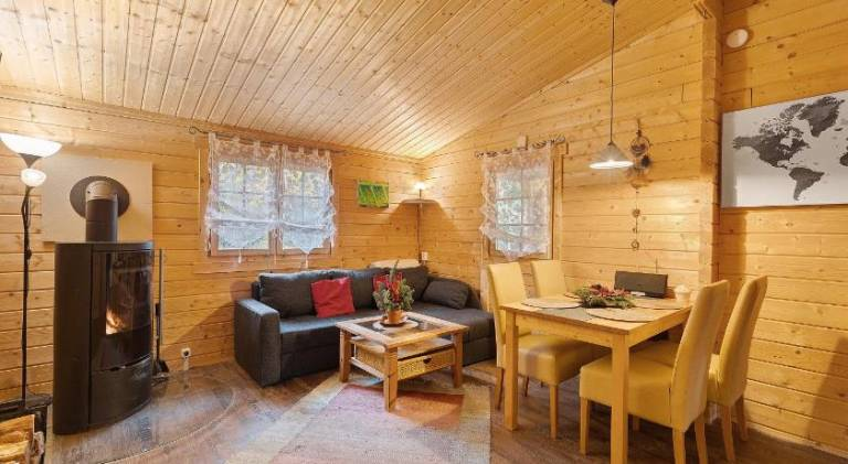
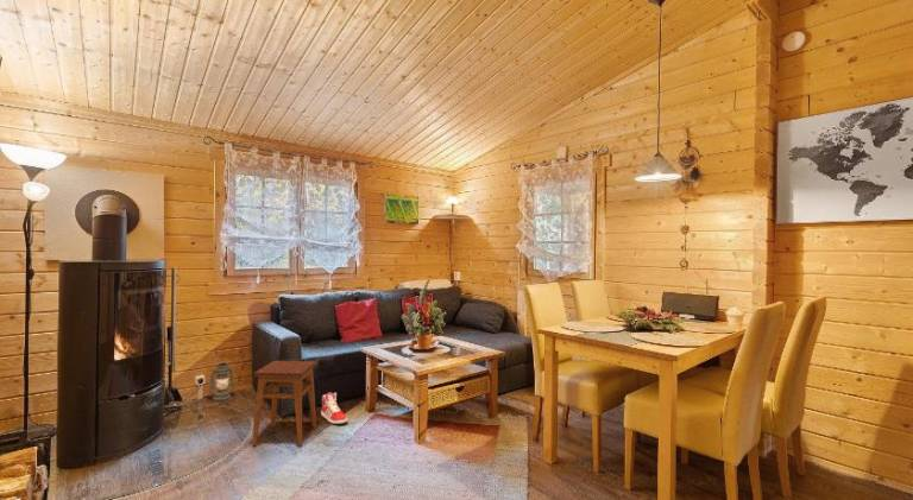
+ lantern [207,360,237,401]
+ sneaker [320,391,348,425]
+ stool [251,360,317,448]
